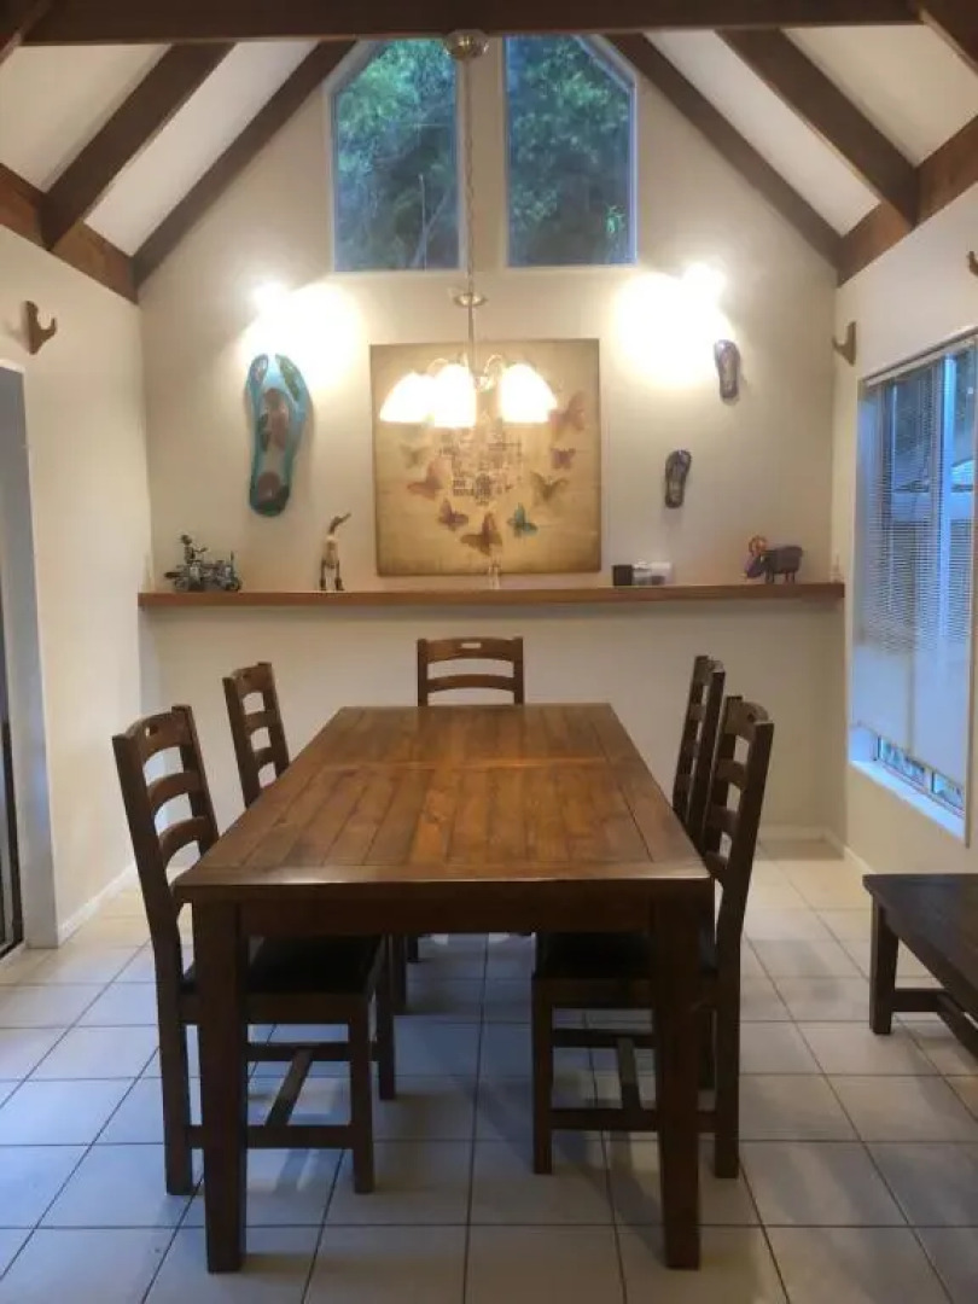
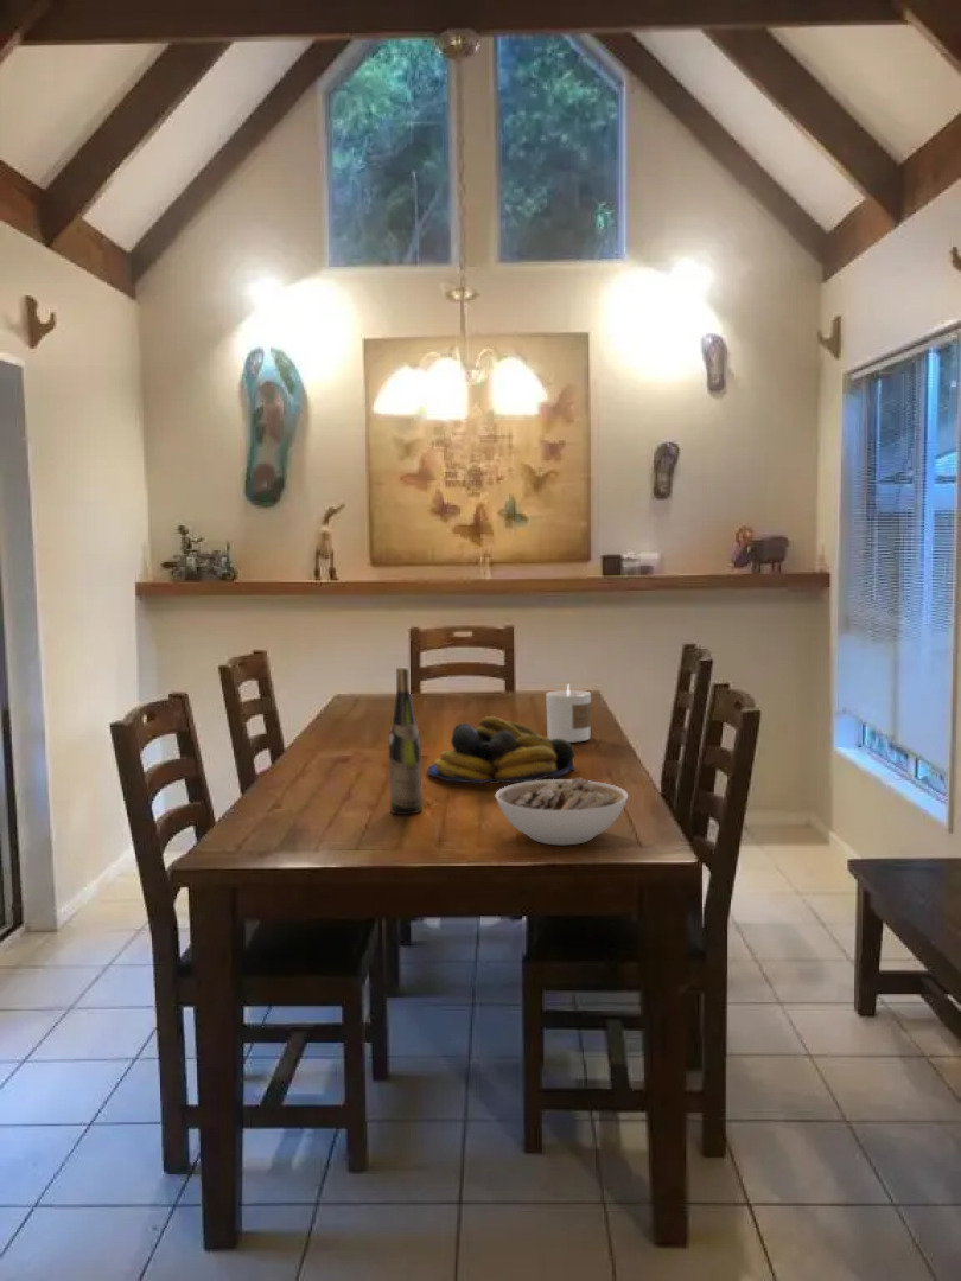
+ wine bottle [388,667,424,816]
+ candle [545,683,592,744]
+ fruit bowl [426,715,577,785]
+ bowl [494,777,629,846]
